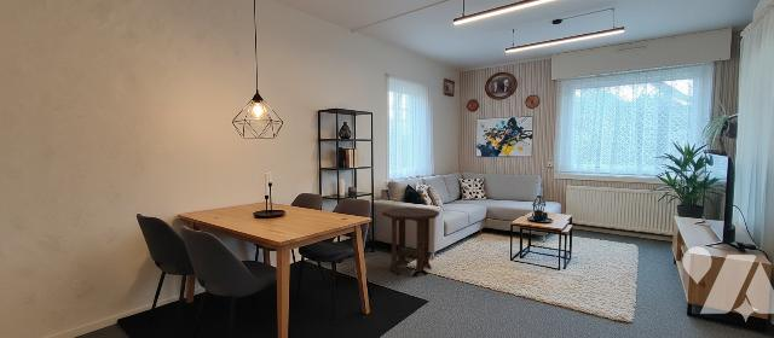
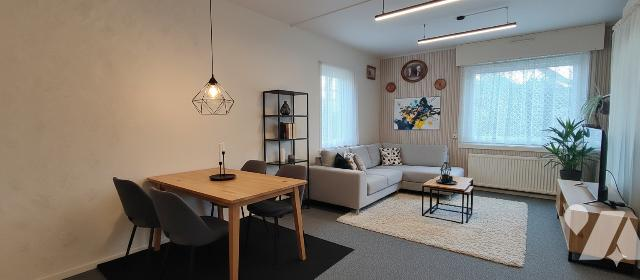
- side table [381,206,440,278]
